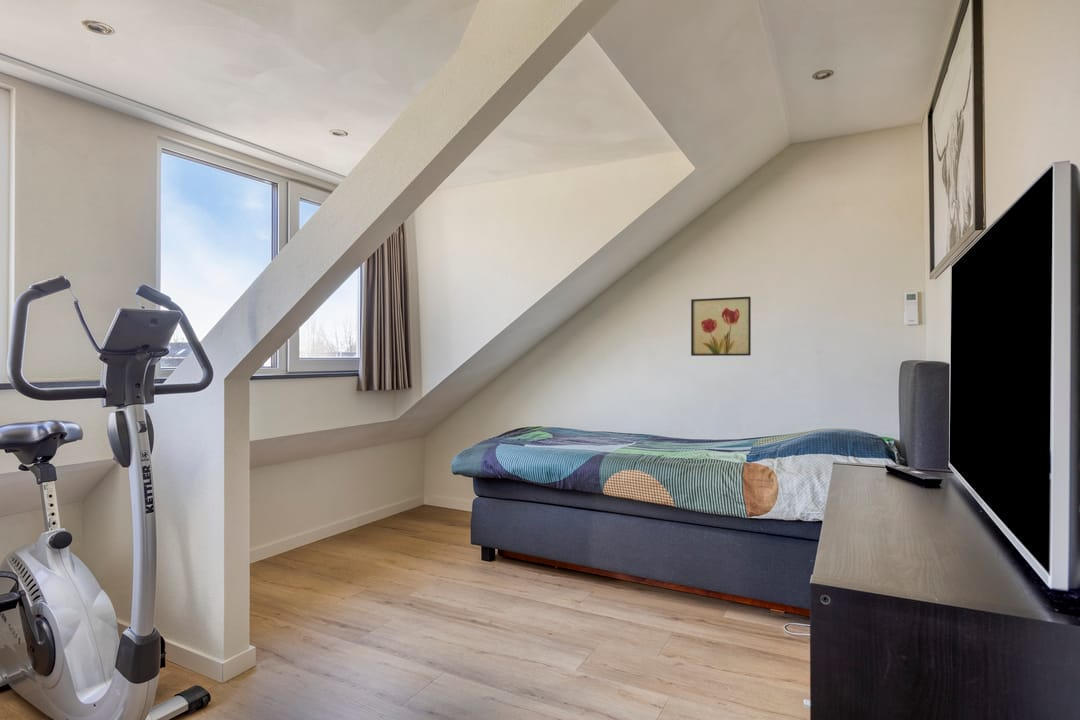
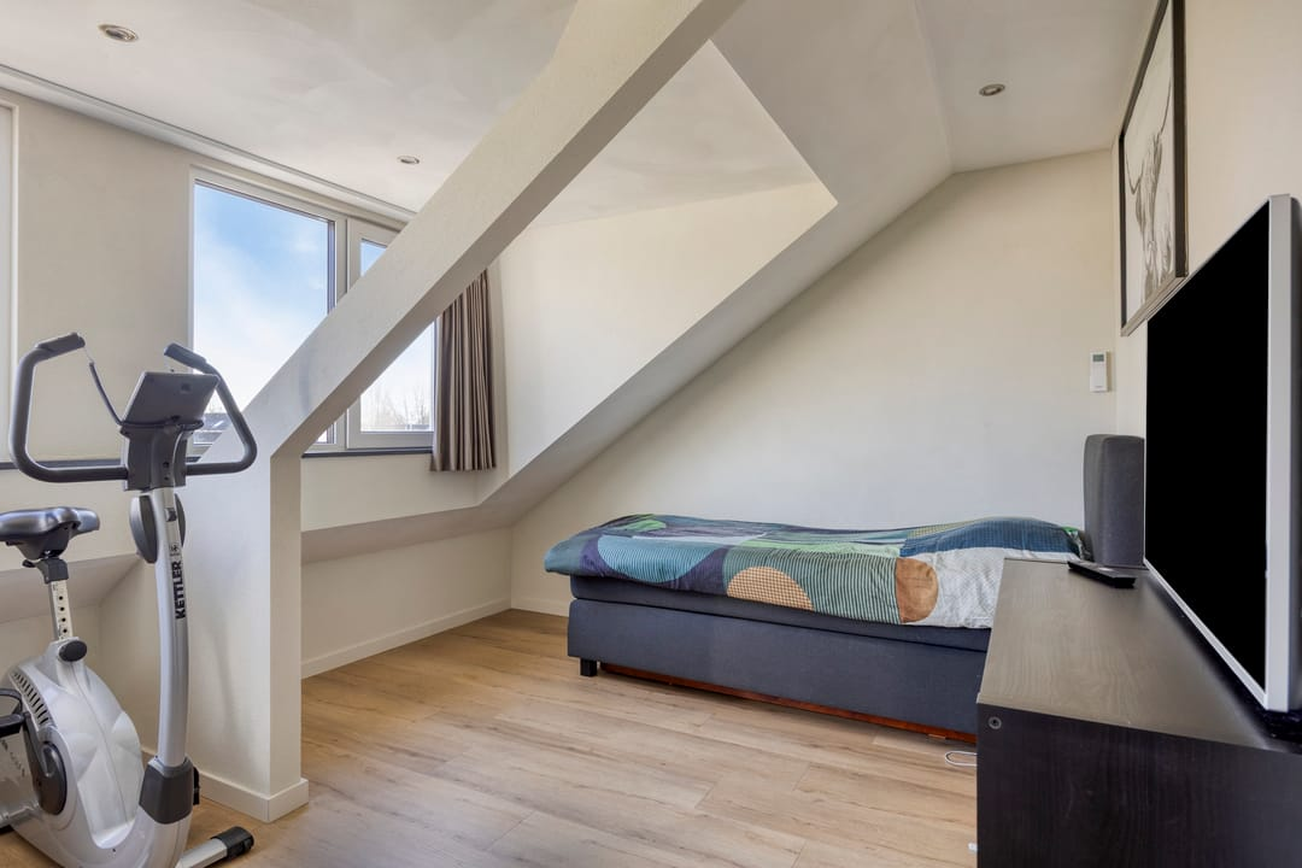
- wall art [690,296,752,357]
